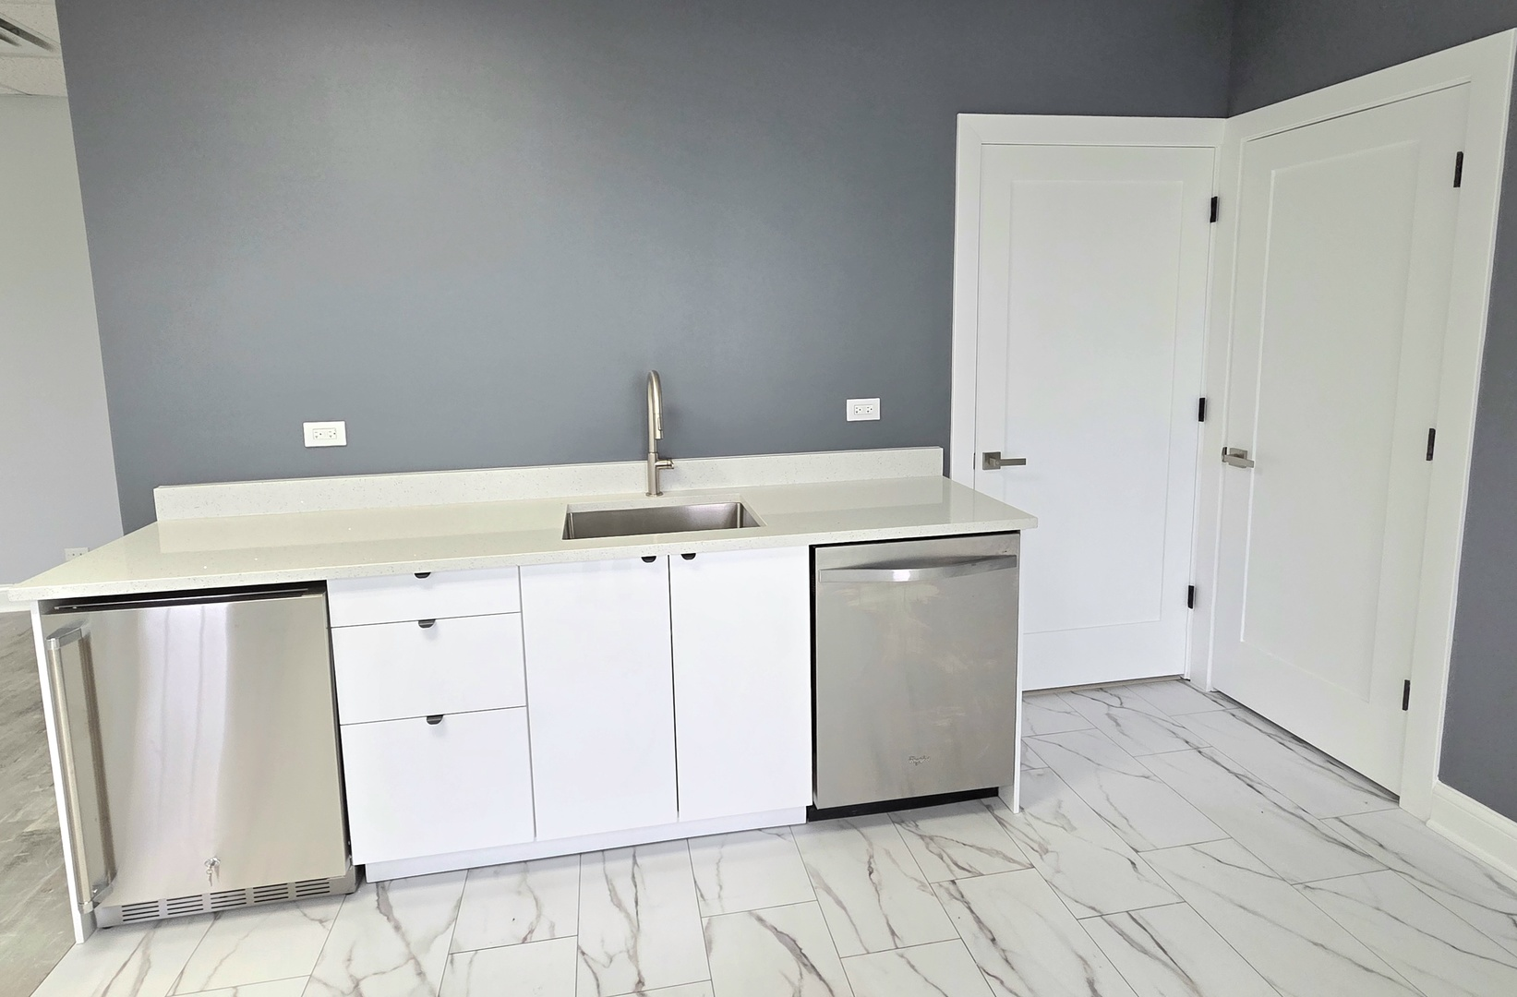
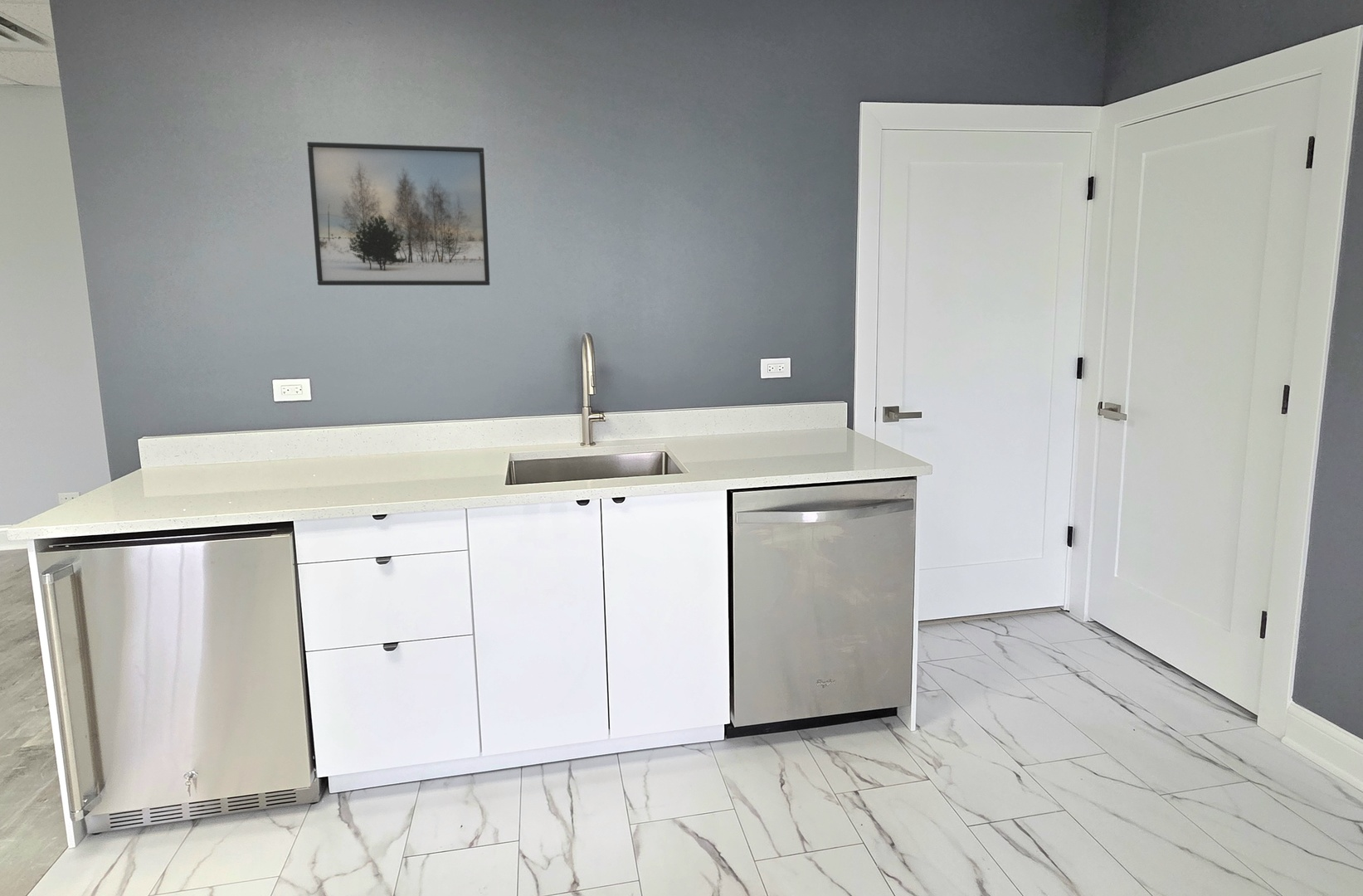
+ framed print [306,141,490,286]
